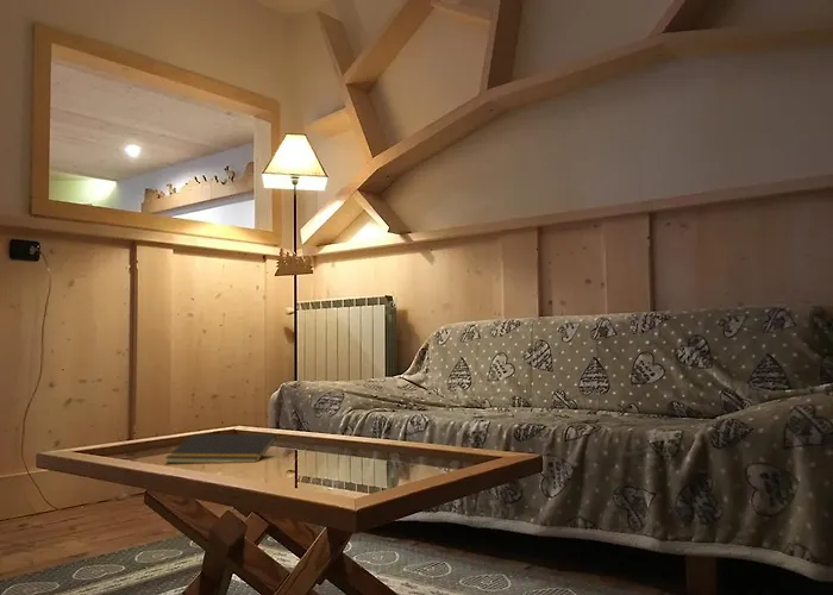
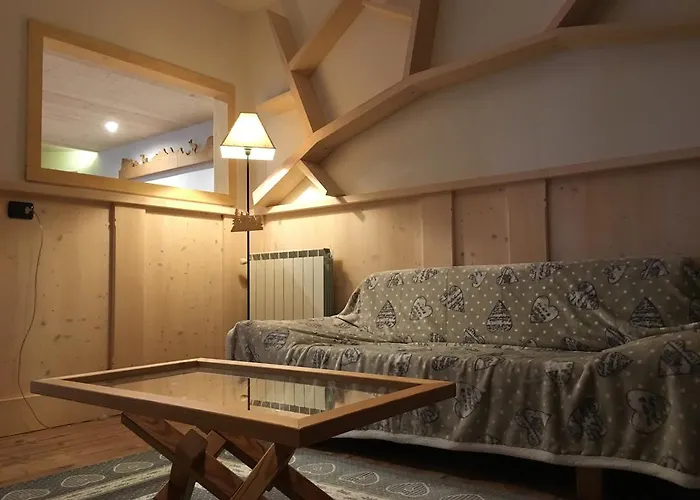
- notepad [164,433,277,464]
